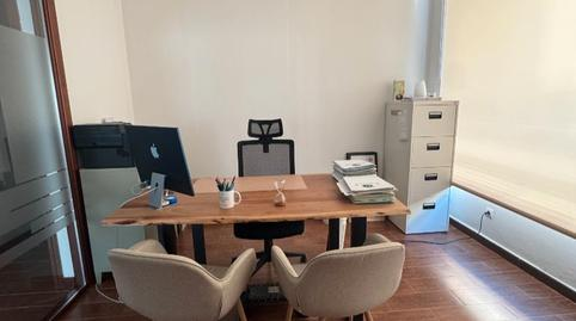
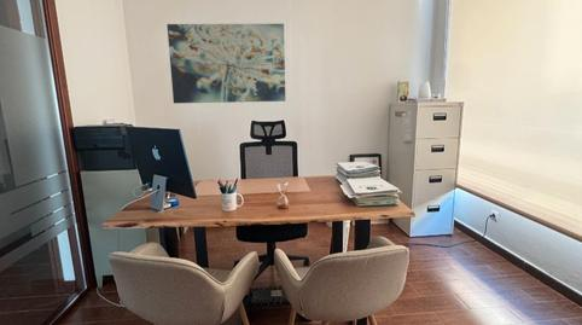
+ wall art [165,23,286,104]
